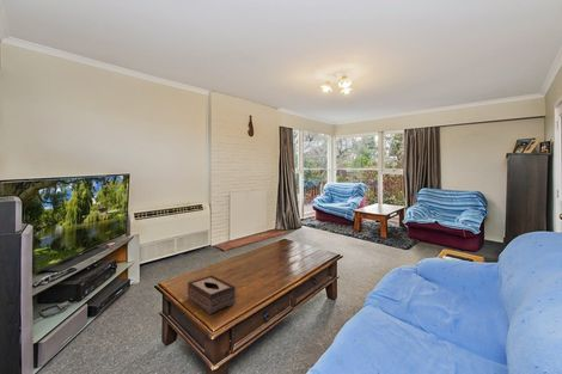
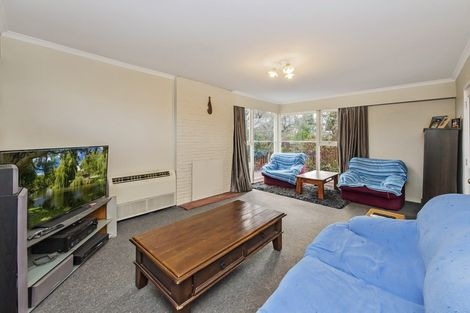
- tissue box [187,275,237,315]
